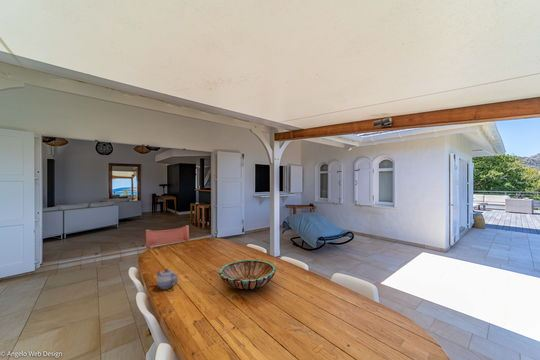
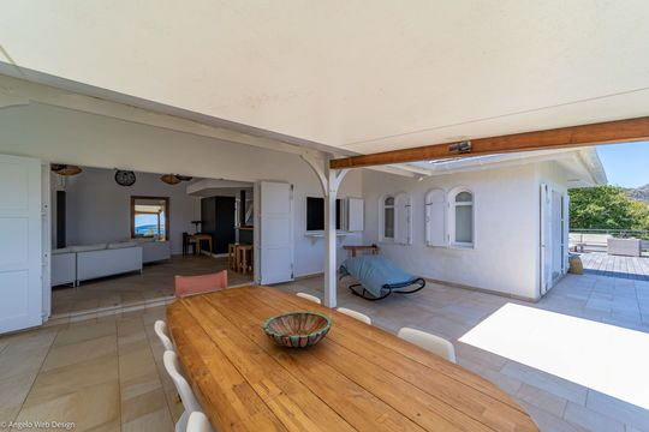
- teapot [155,268,179,290]
